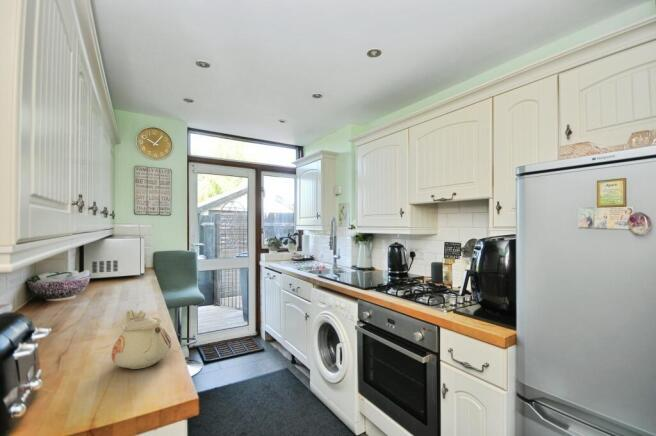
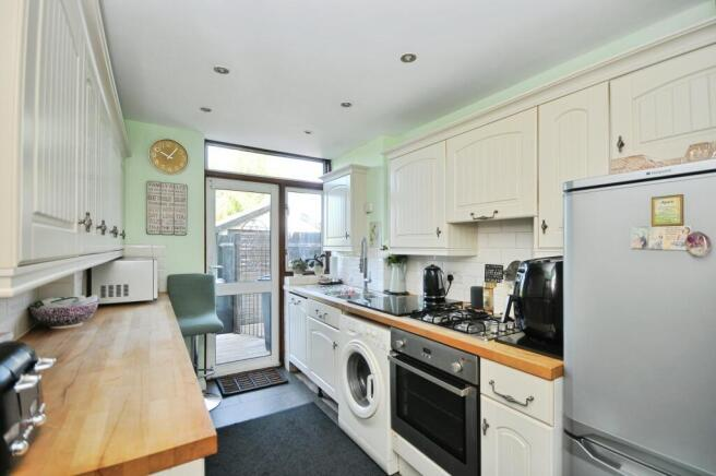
- teapot [110,309,172,370]
